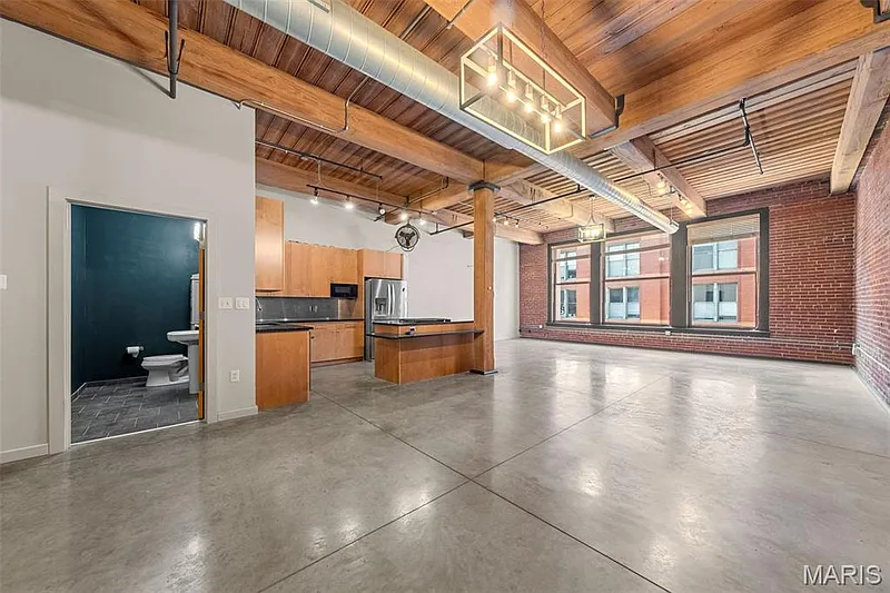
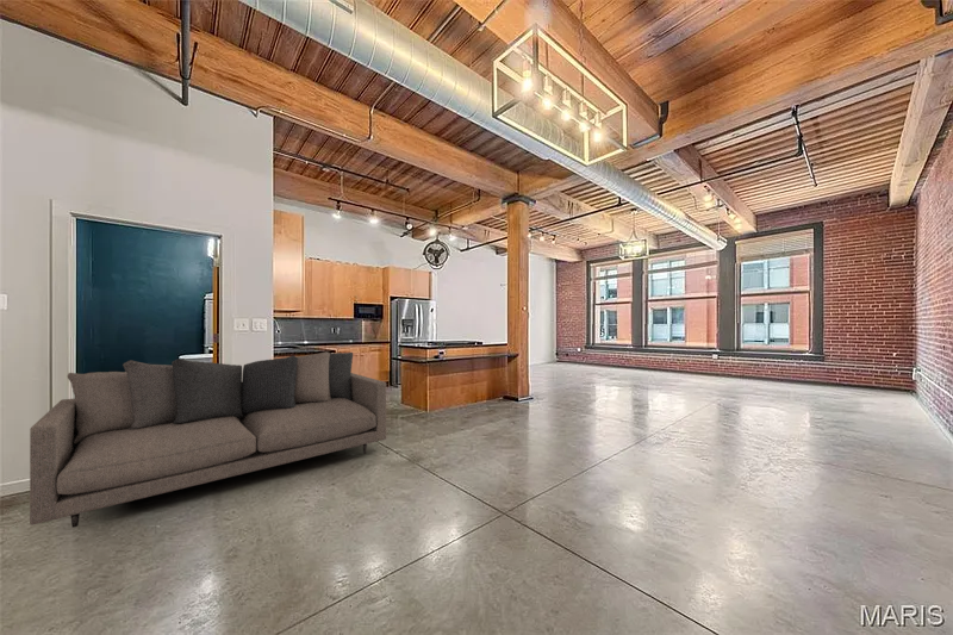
+ sofa [29,350,387,529]
